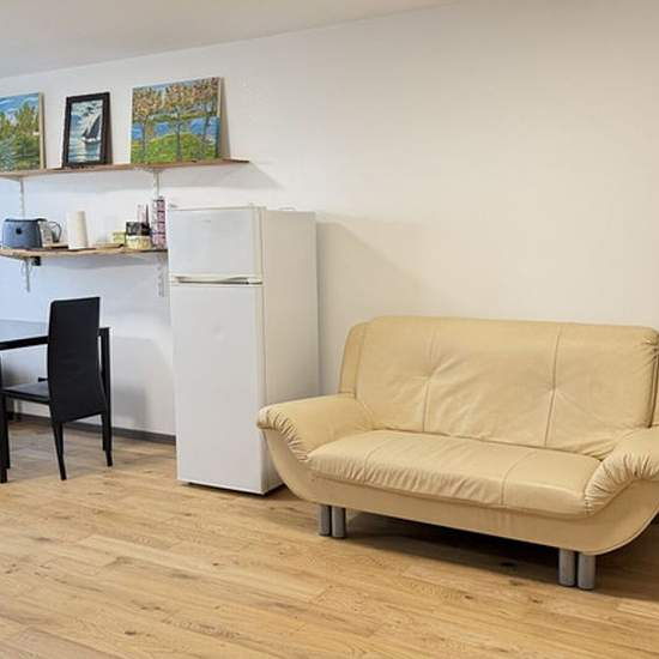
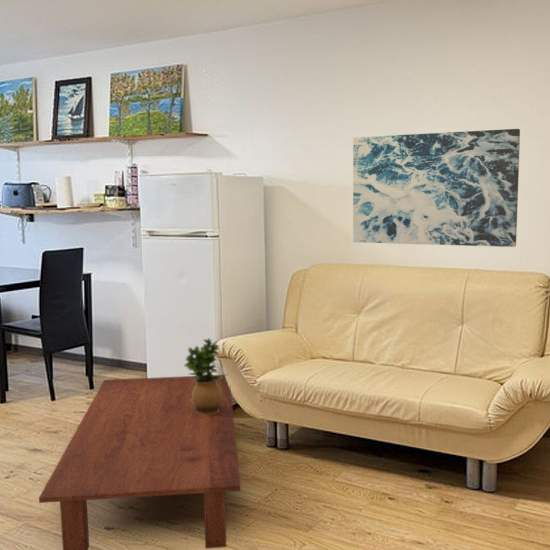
+ coffee table [38,374,241,550]
+ potted plant [183,337,223,415]
+ wall art [352,128,521,248]
